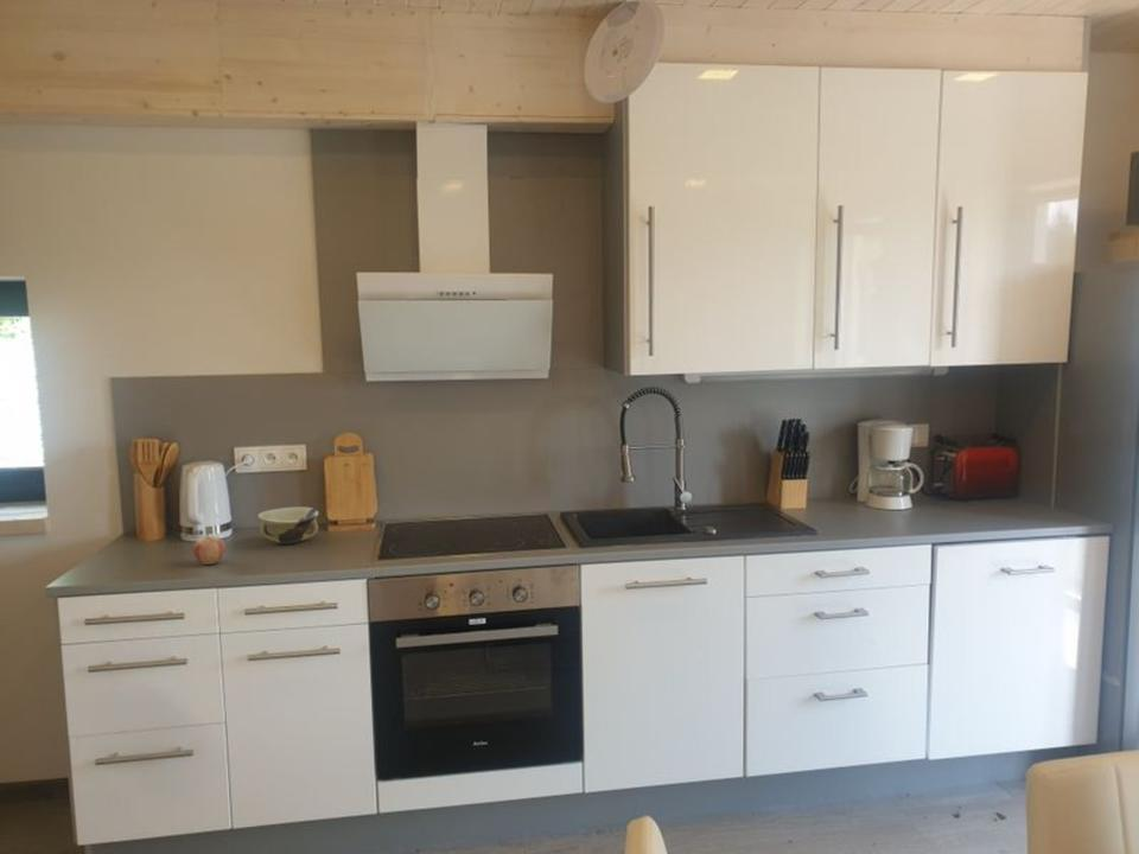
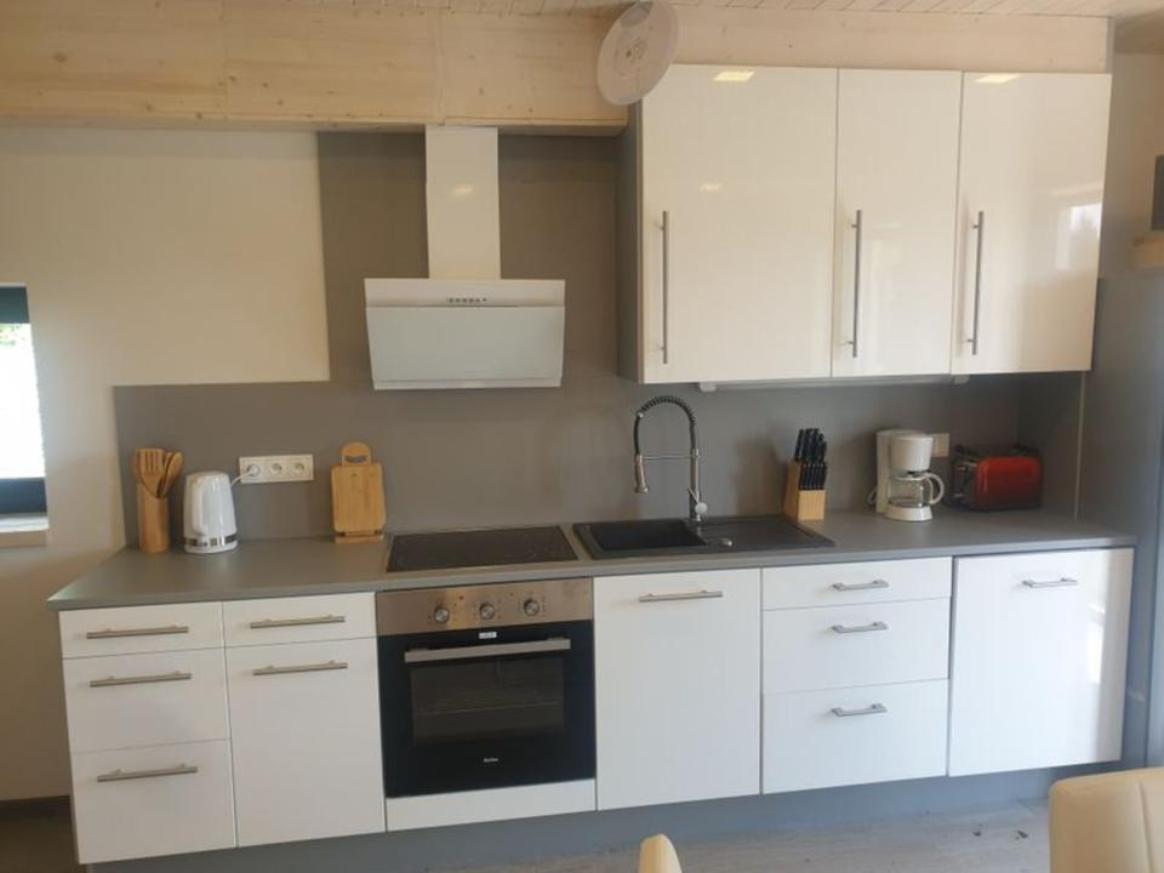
- bowl [256,506,319,546]
- fruit [192,533,227,566]
